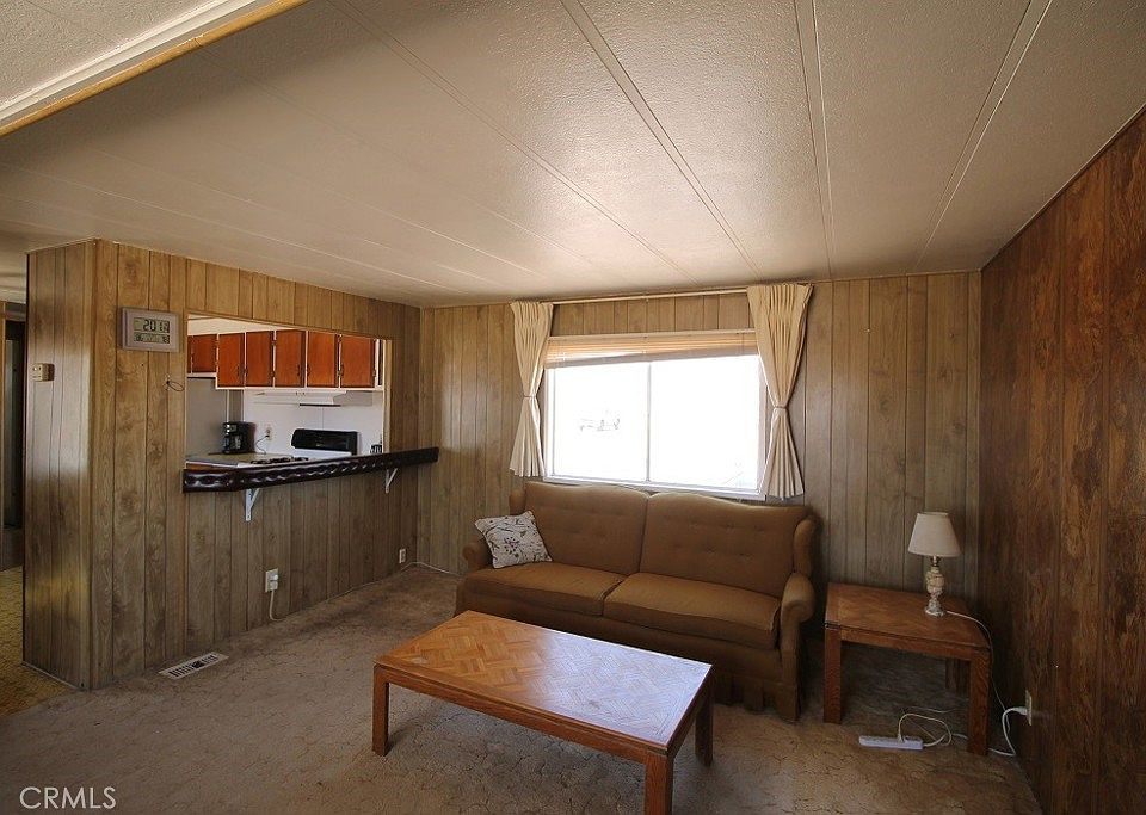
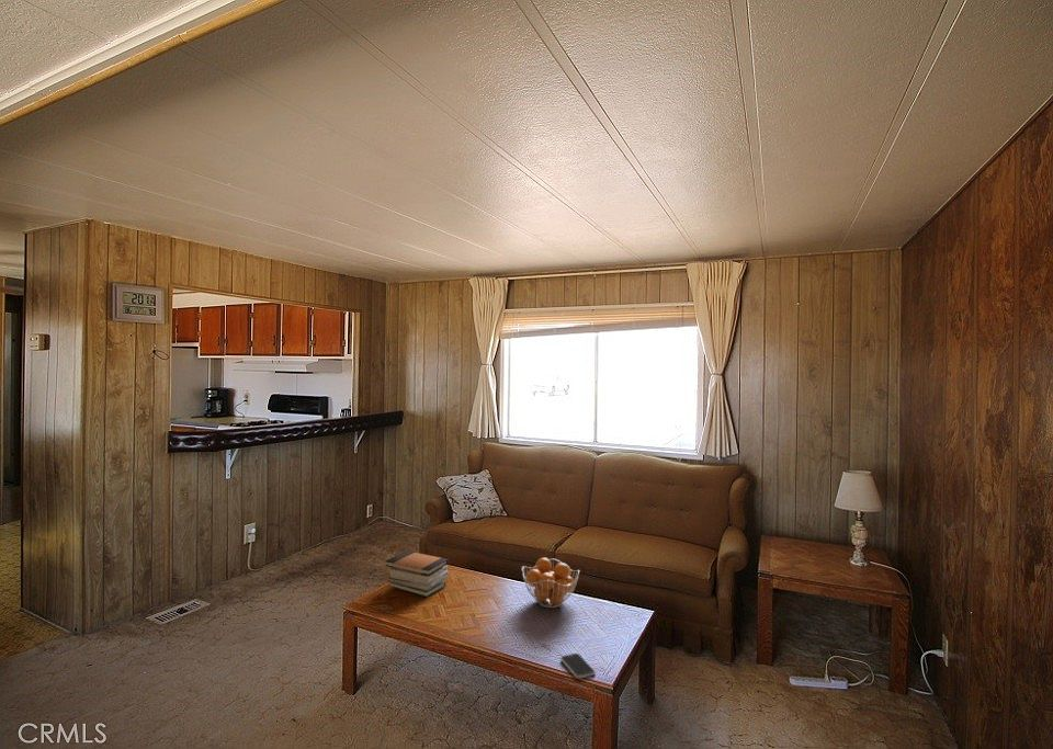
+ book stack [384,549,450,598]
+ smartphone [559,652,597,679]
+ fruit basket [521,556,580,609]
